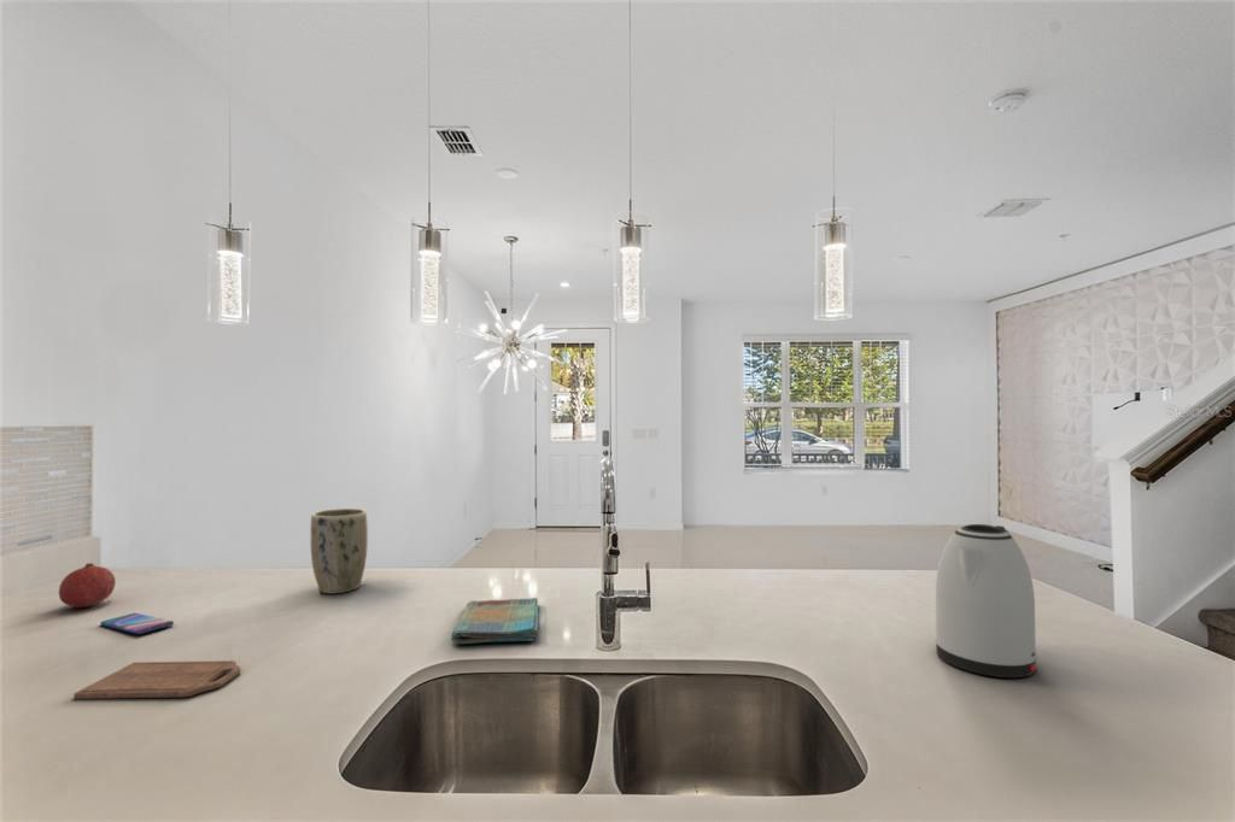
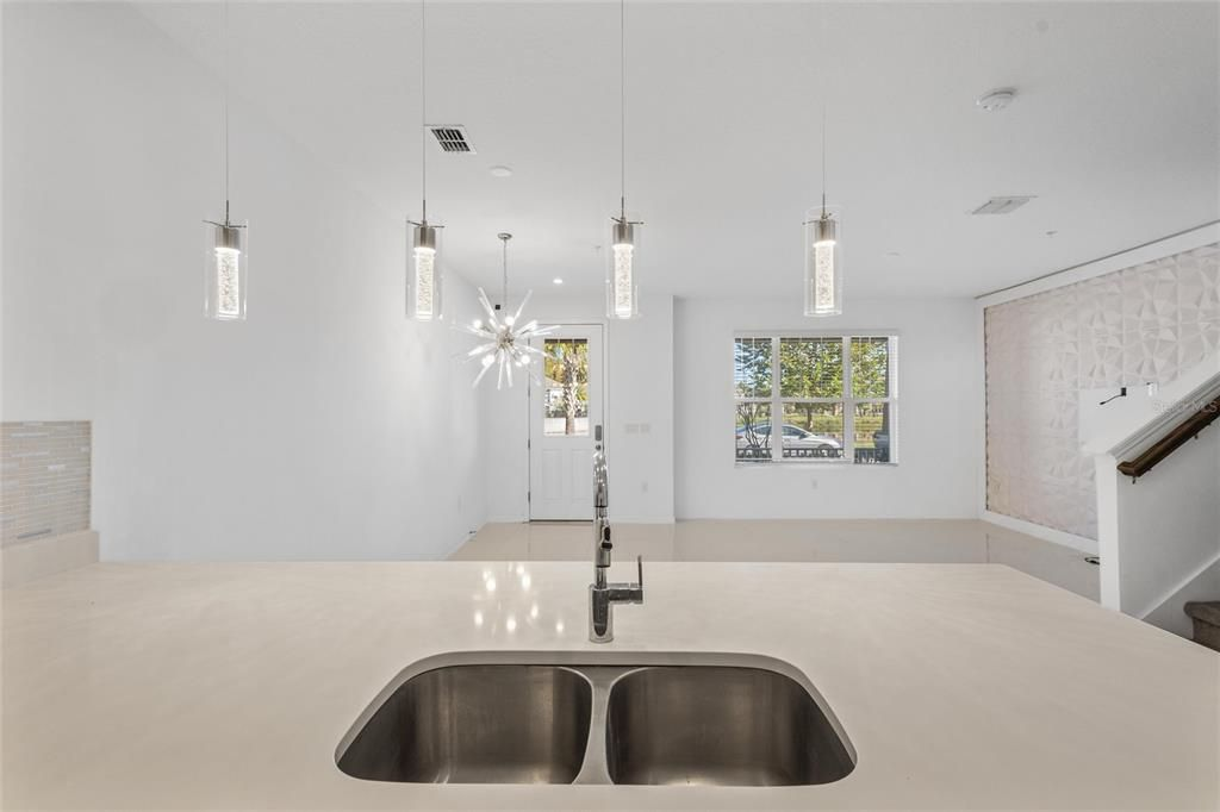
- cutting board [72,659,241,700]
- kettle [935,523,1038,679]
- smartphone [99,612,175,635]
- plant pot [309,507,369,595]
- dish towel [450,597,539,645]
- fruit [58,562,117,609]
